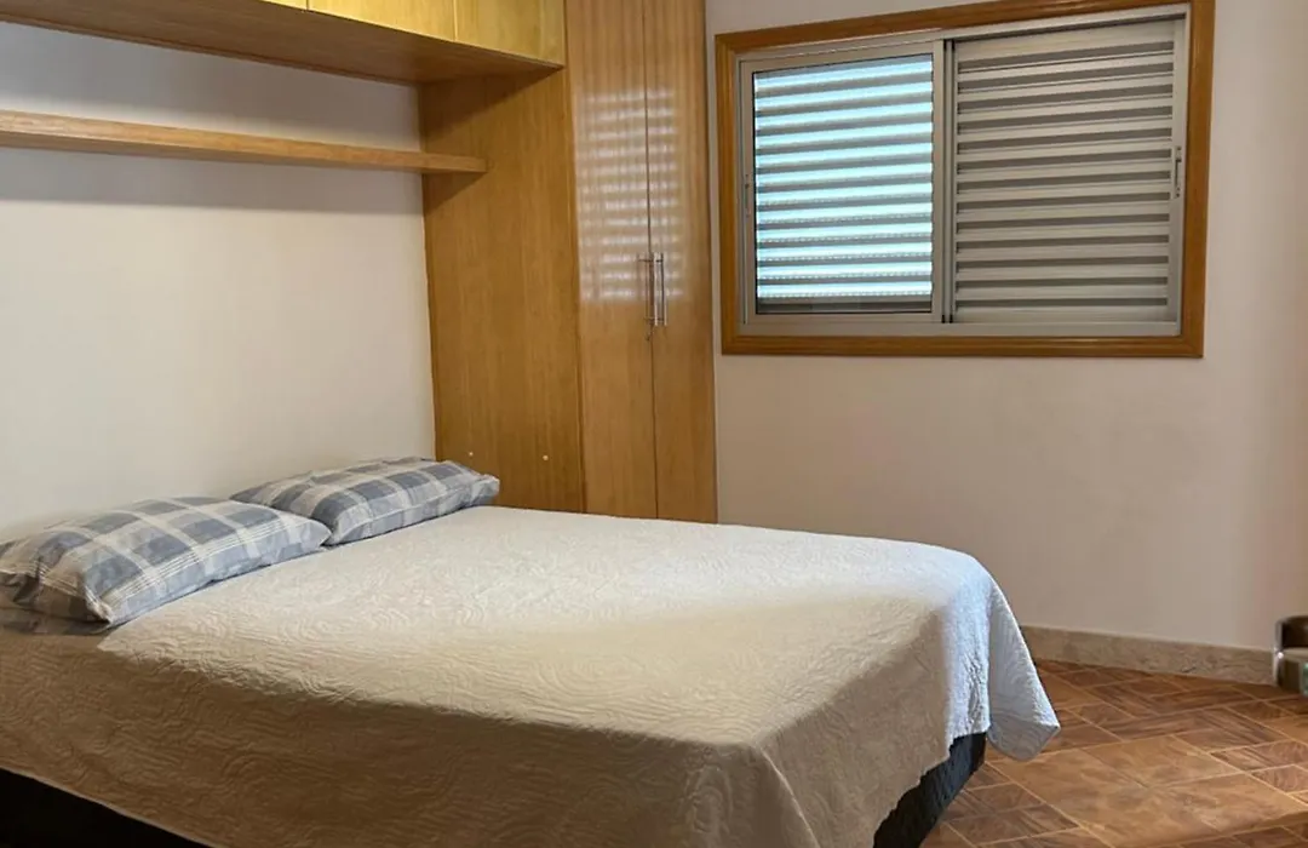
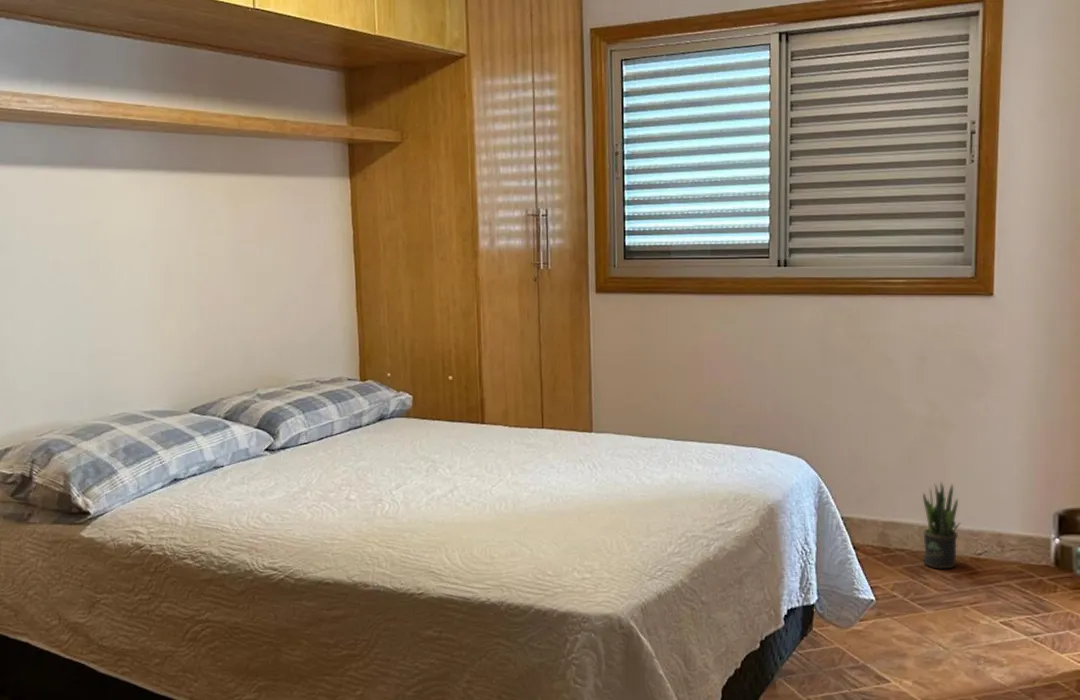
+ potted plant [922,481,961,569]
